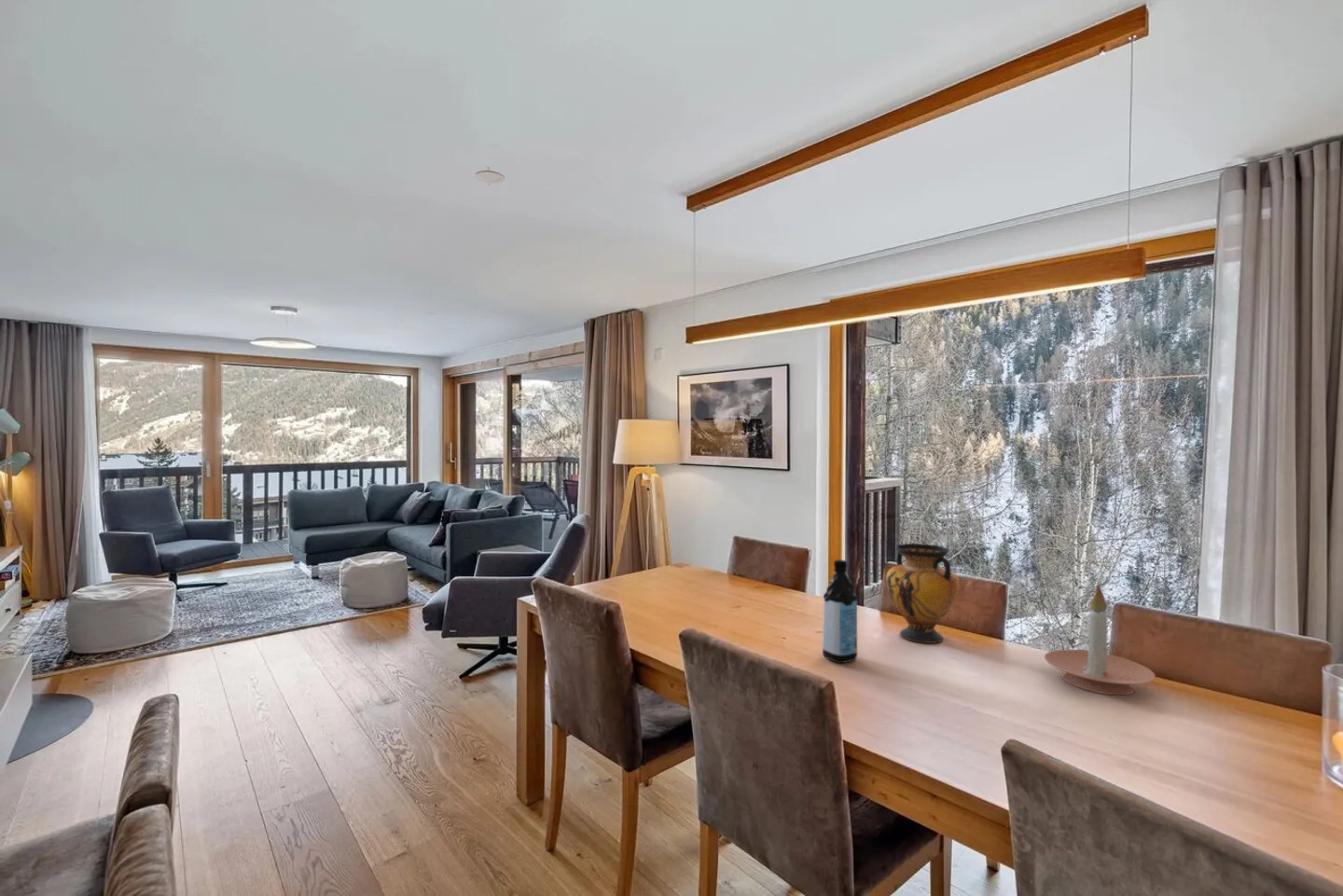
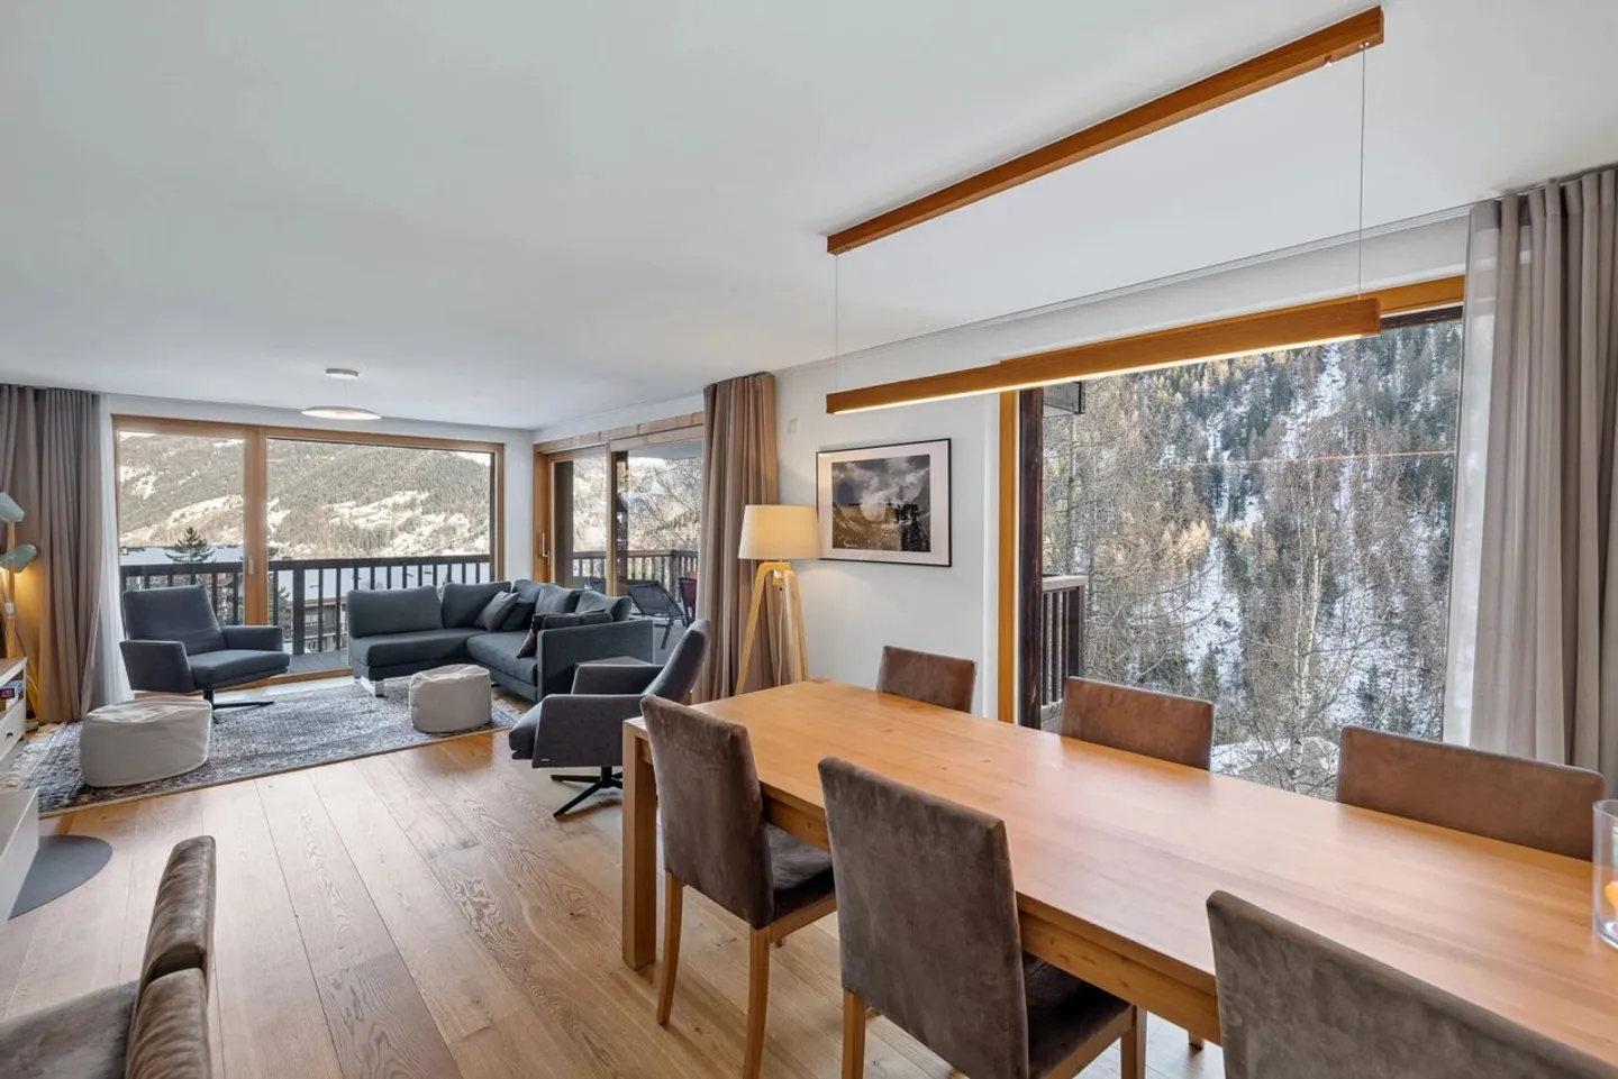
- recessed light [475,166,505,186]
- water bottle [822,558,859,664]
- candle holder [1044,584,1156,696]
- vase [885,543,960,644]
